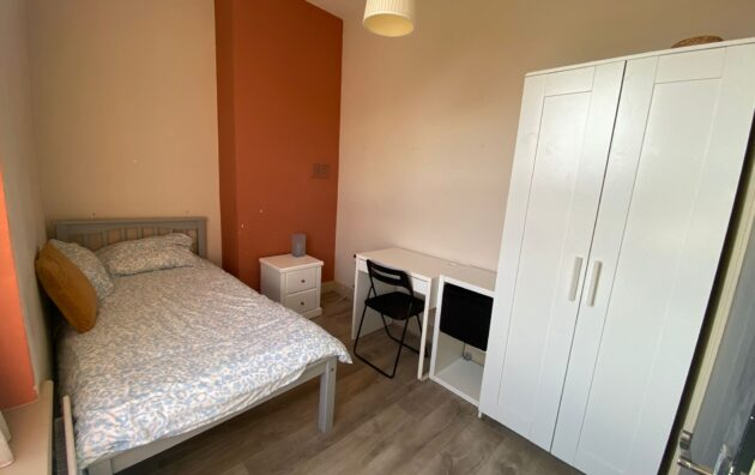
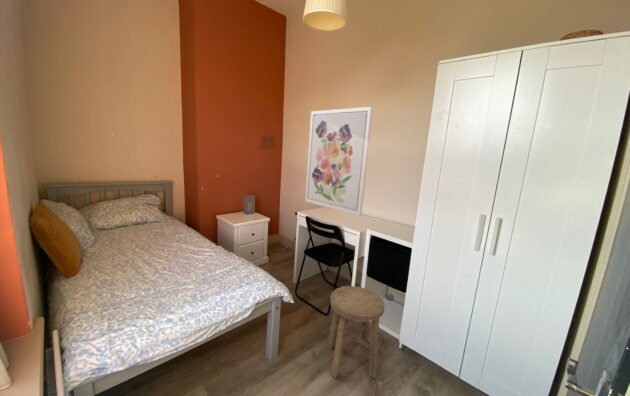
+ wall art [304,106,374,217]
+ stool [326,285,386,380]
